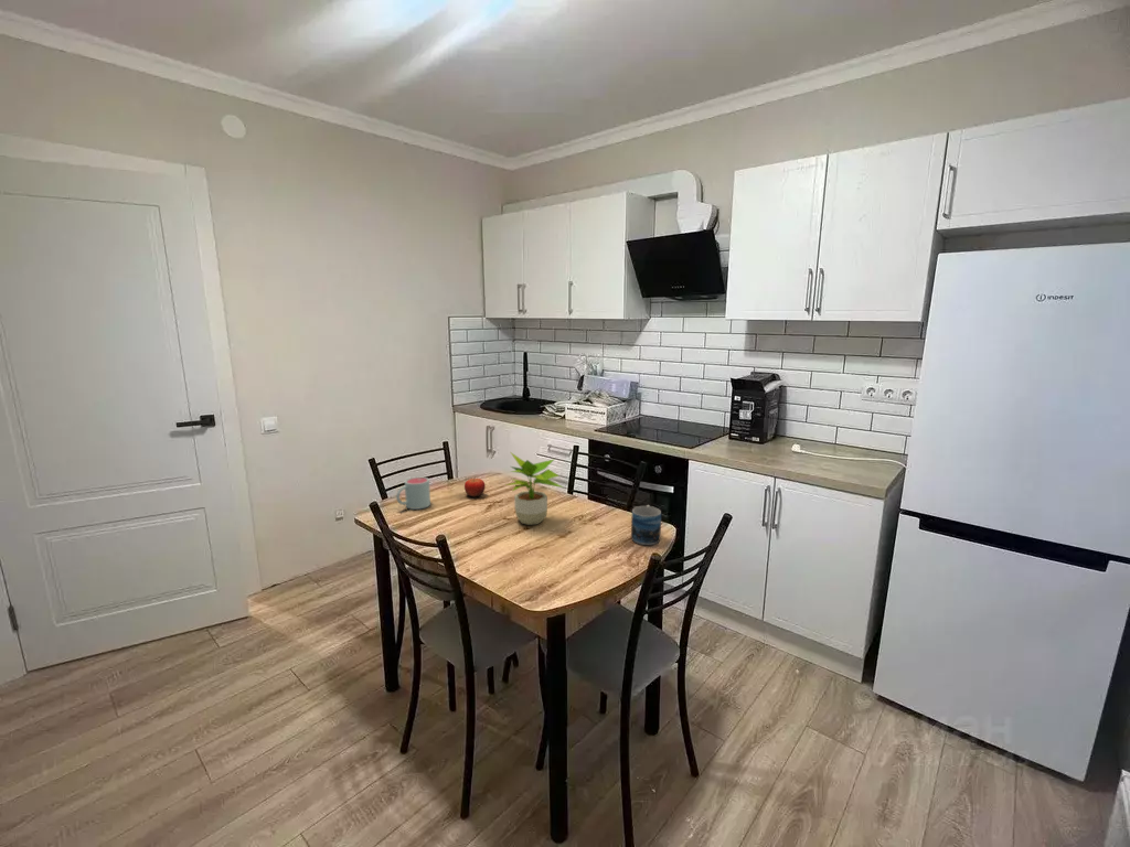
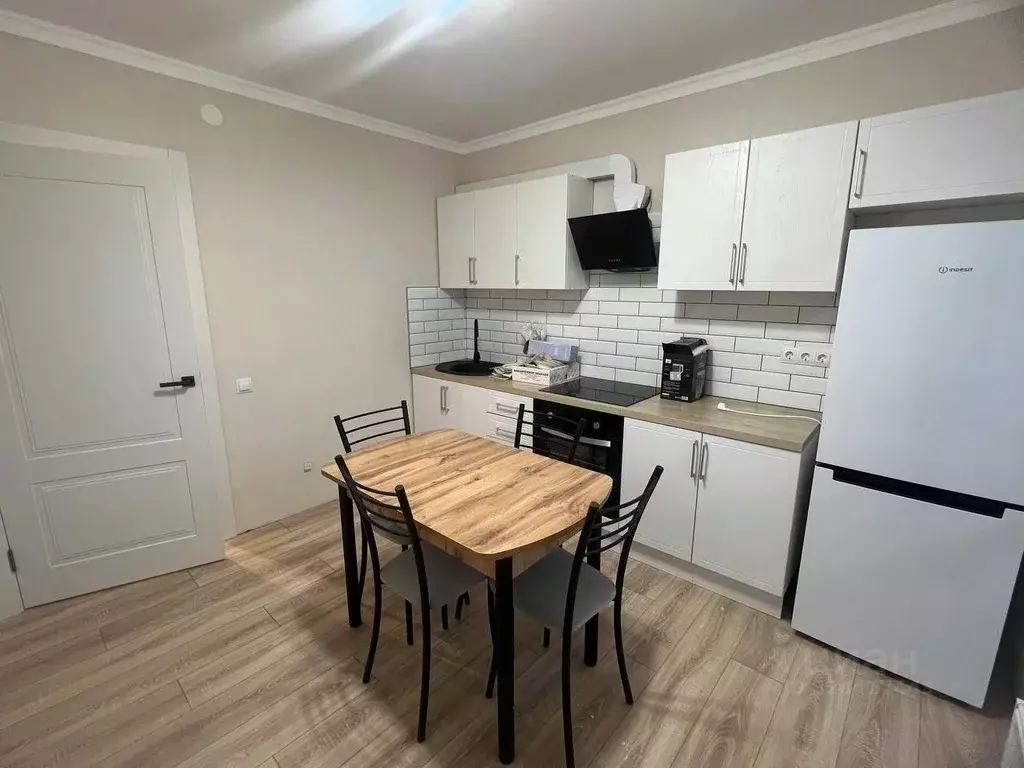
- mug [630,504,662,546]
- mug [395,476,431,511]
- potted plant [504,452,564,526]
- fruit [463,478,487,497]
